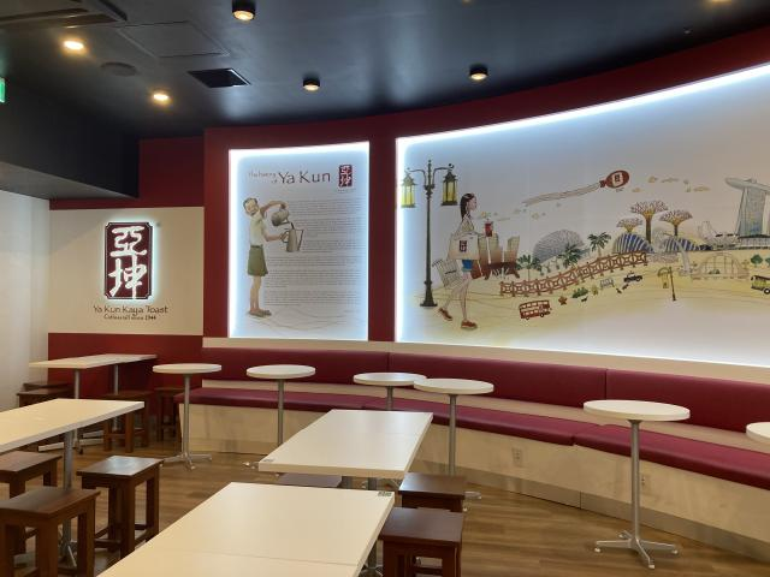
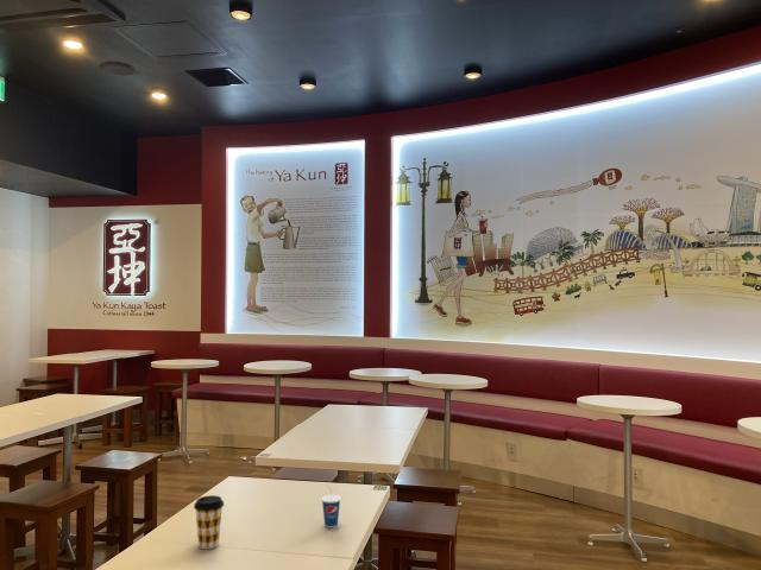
+ coffee cup [193,494,225,550]
+ cup [320,482,342,528]
